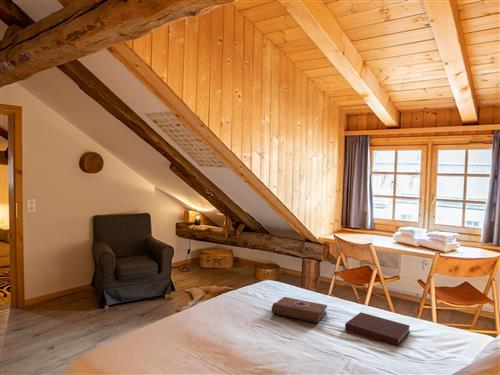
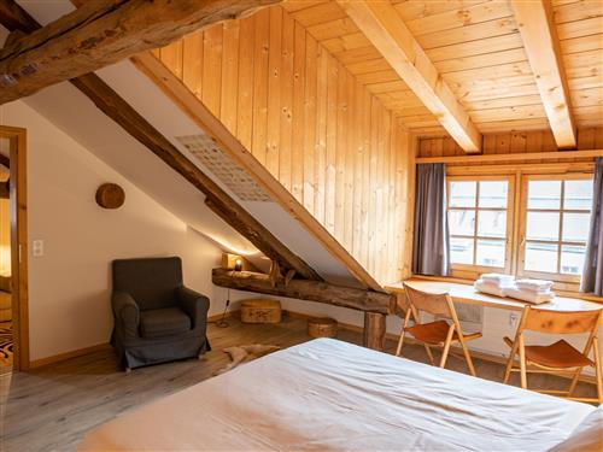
- book [271,296,328,324]
- notebook [344,311,411,347]
